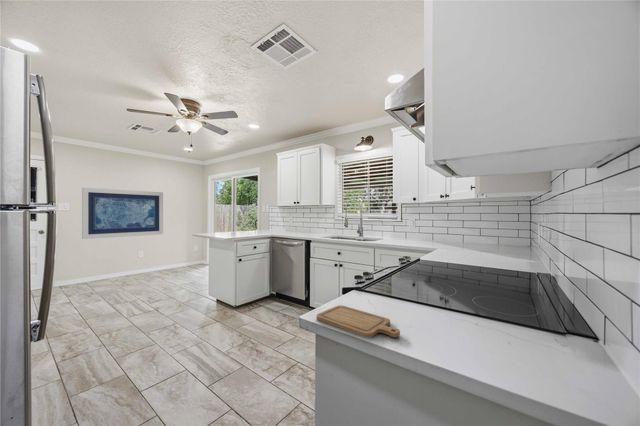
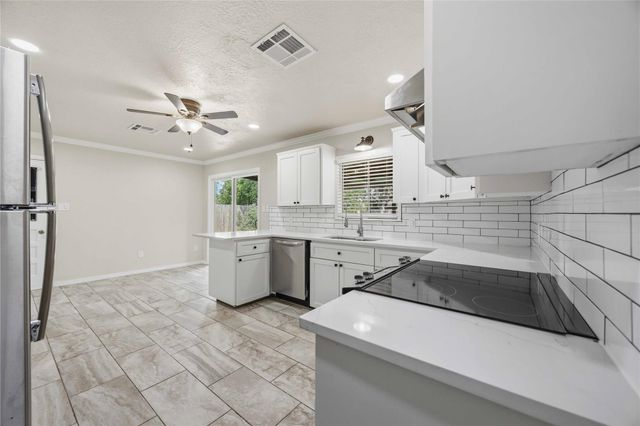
- wall art [81,187,164,240]
- chopping board [316,304,401,338]
